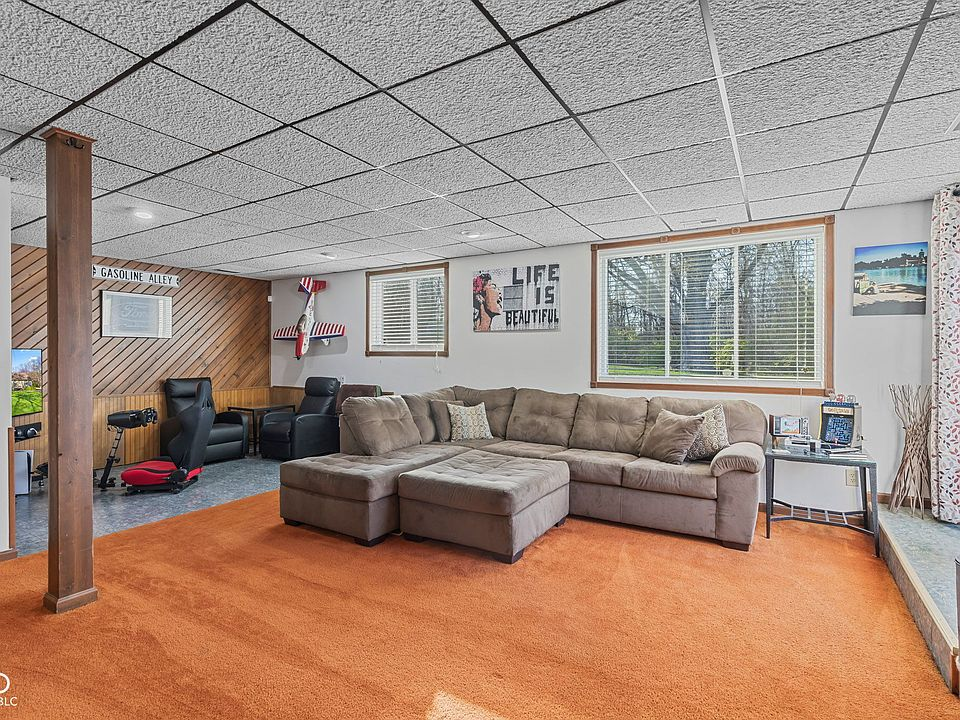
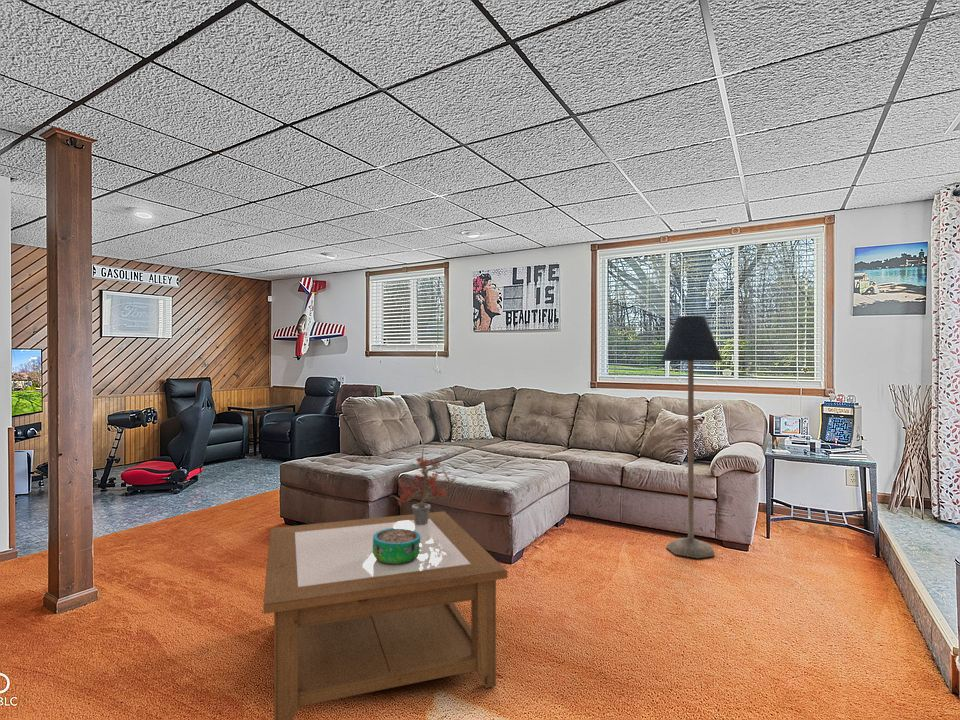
+ decorative bowl [372,528,420,565]
+ potted plant [388,442,458,525]
+ floor lamp [660,315,723,559]
+ coffee table [262,510,508,720]
